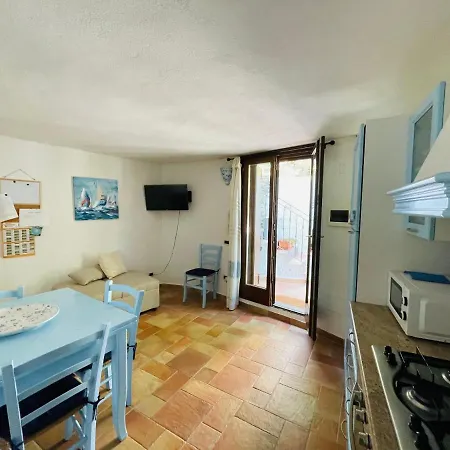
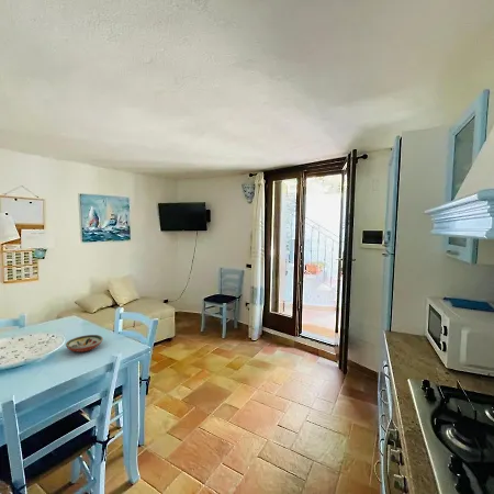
+ decorative bowl [65,334,104,353]
